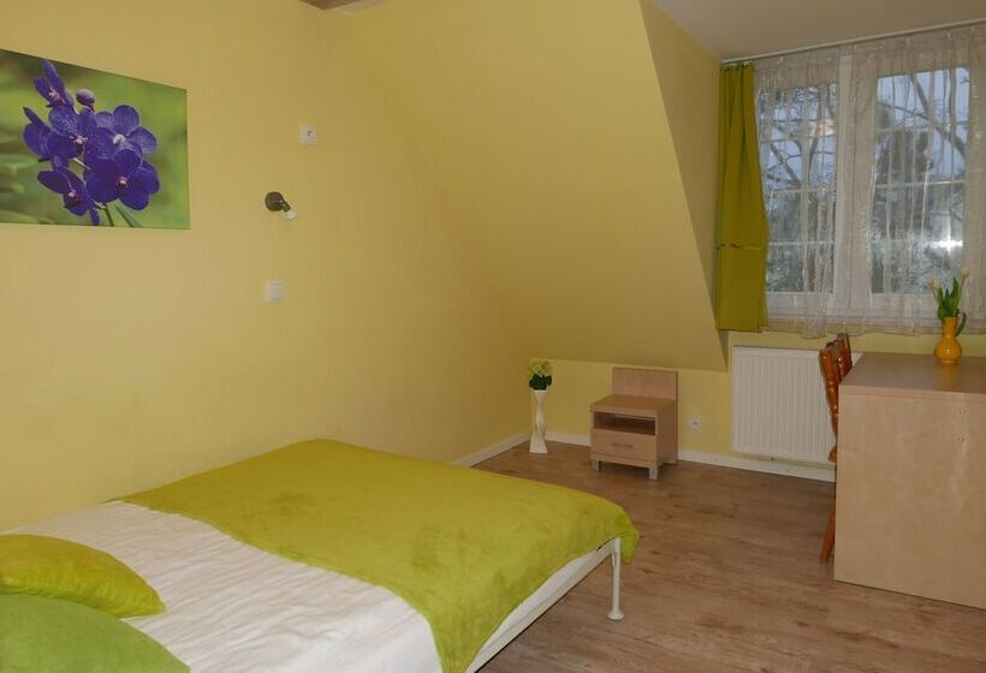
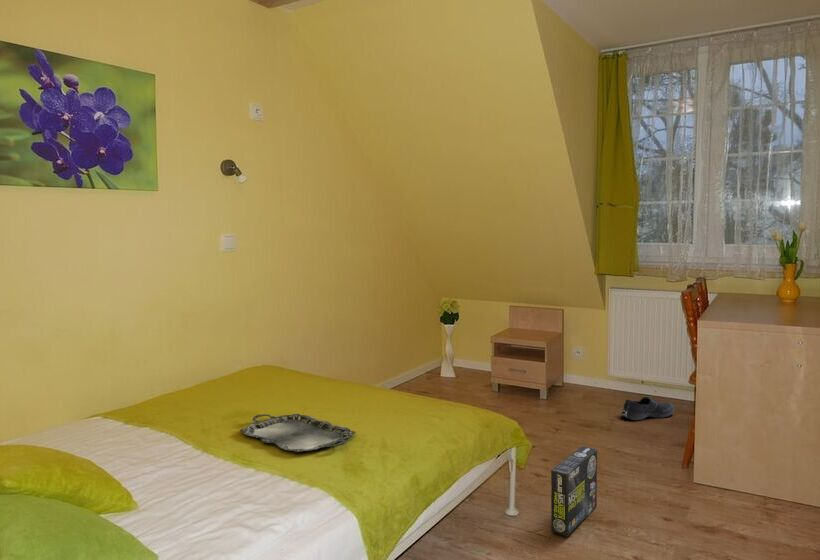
+ box [550,445,598,537]
+ serving tray [239,413,356,453]
+ shoe [620,396,675,421]
